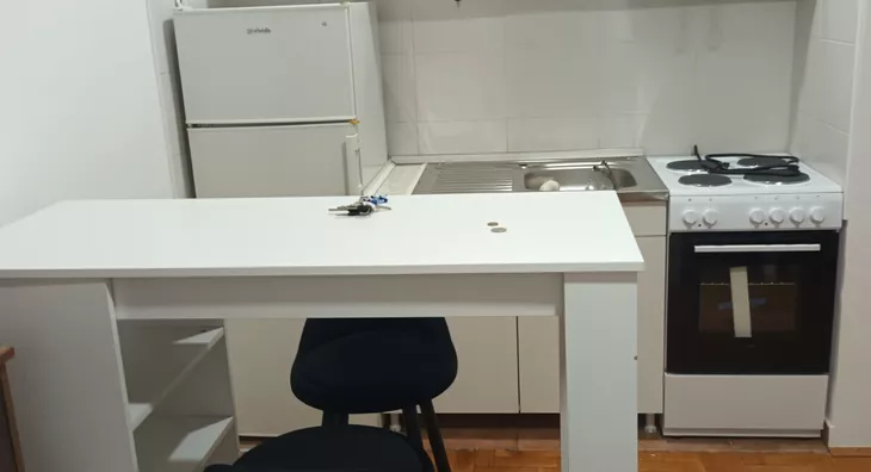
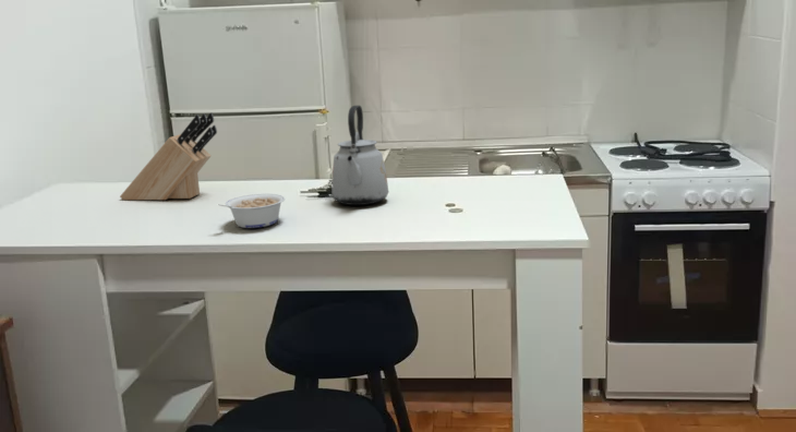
+ knife block [119,112,218,201]
+ legume [219,193,286,229]
+ kettle [330,105,389,206]
